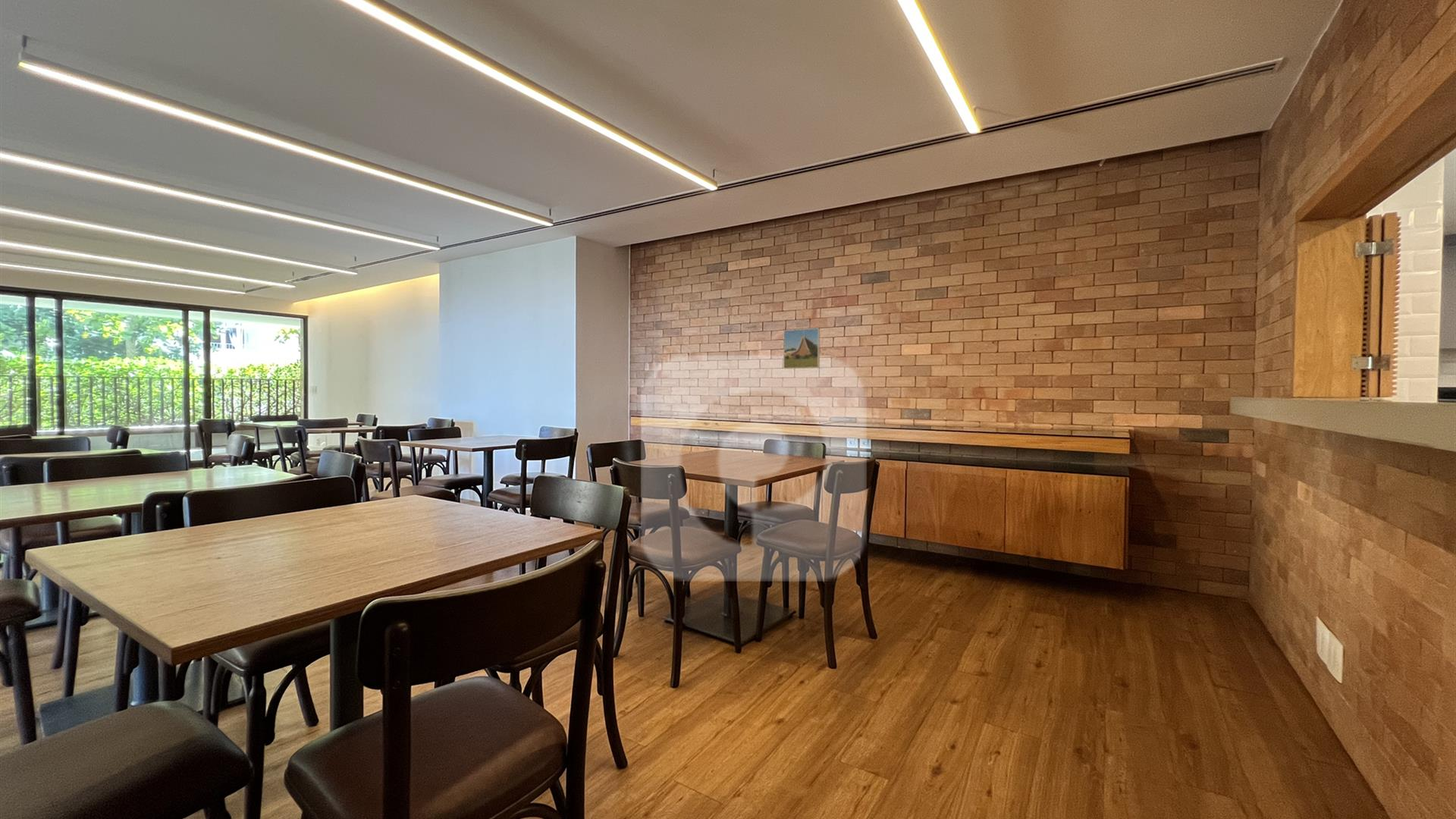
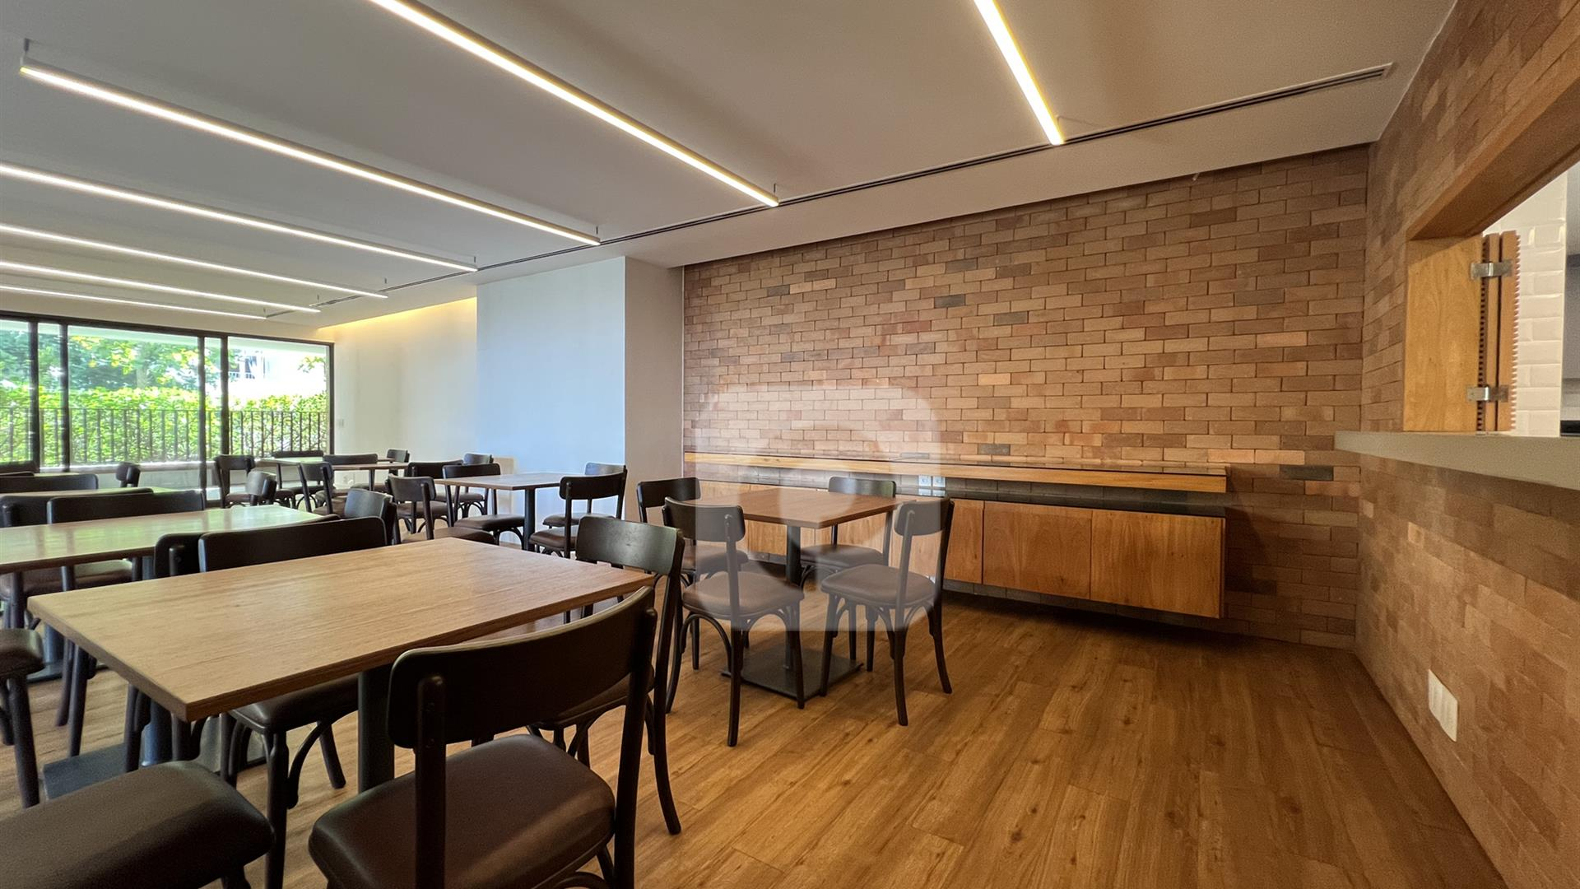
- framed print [783,328,821,369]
